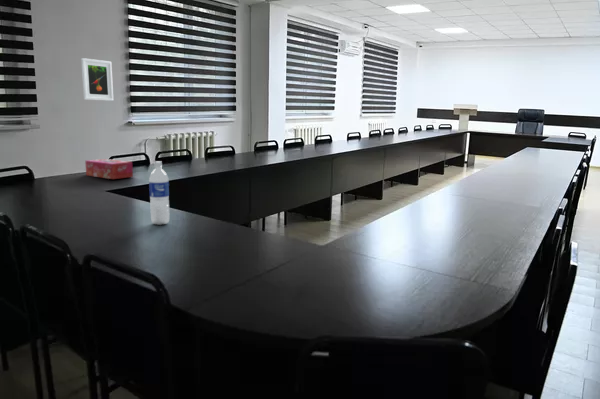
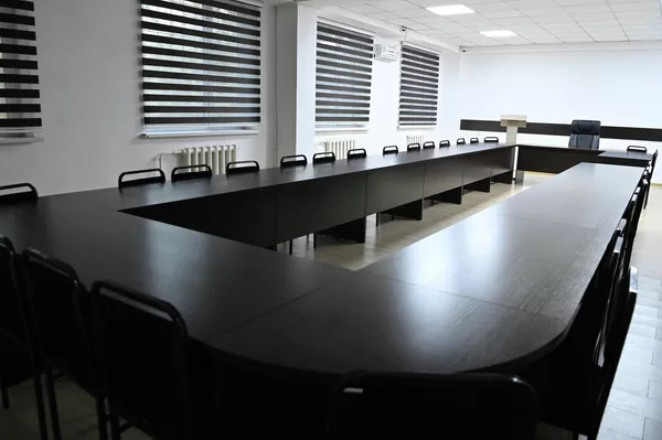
- water bottle [148,160,170,226]
- tissue box [84,158,134,180]
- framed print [80,57,114,102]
